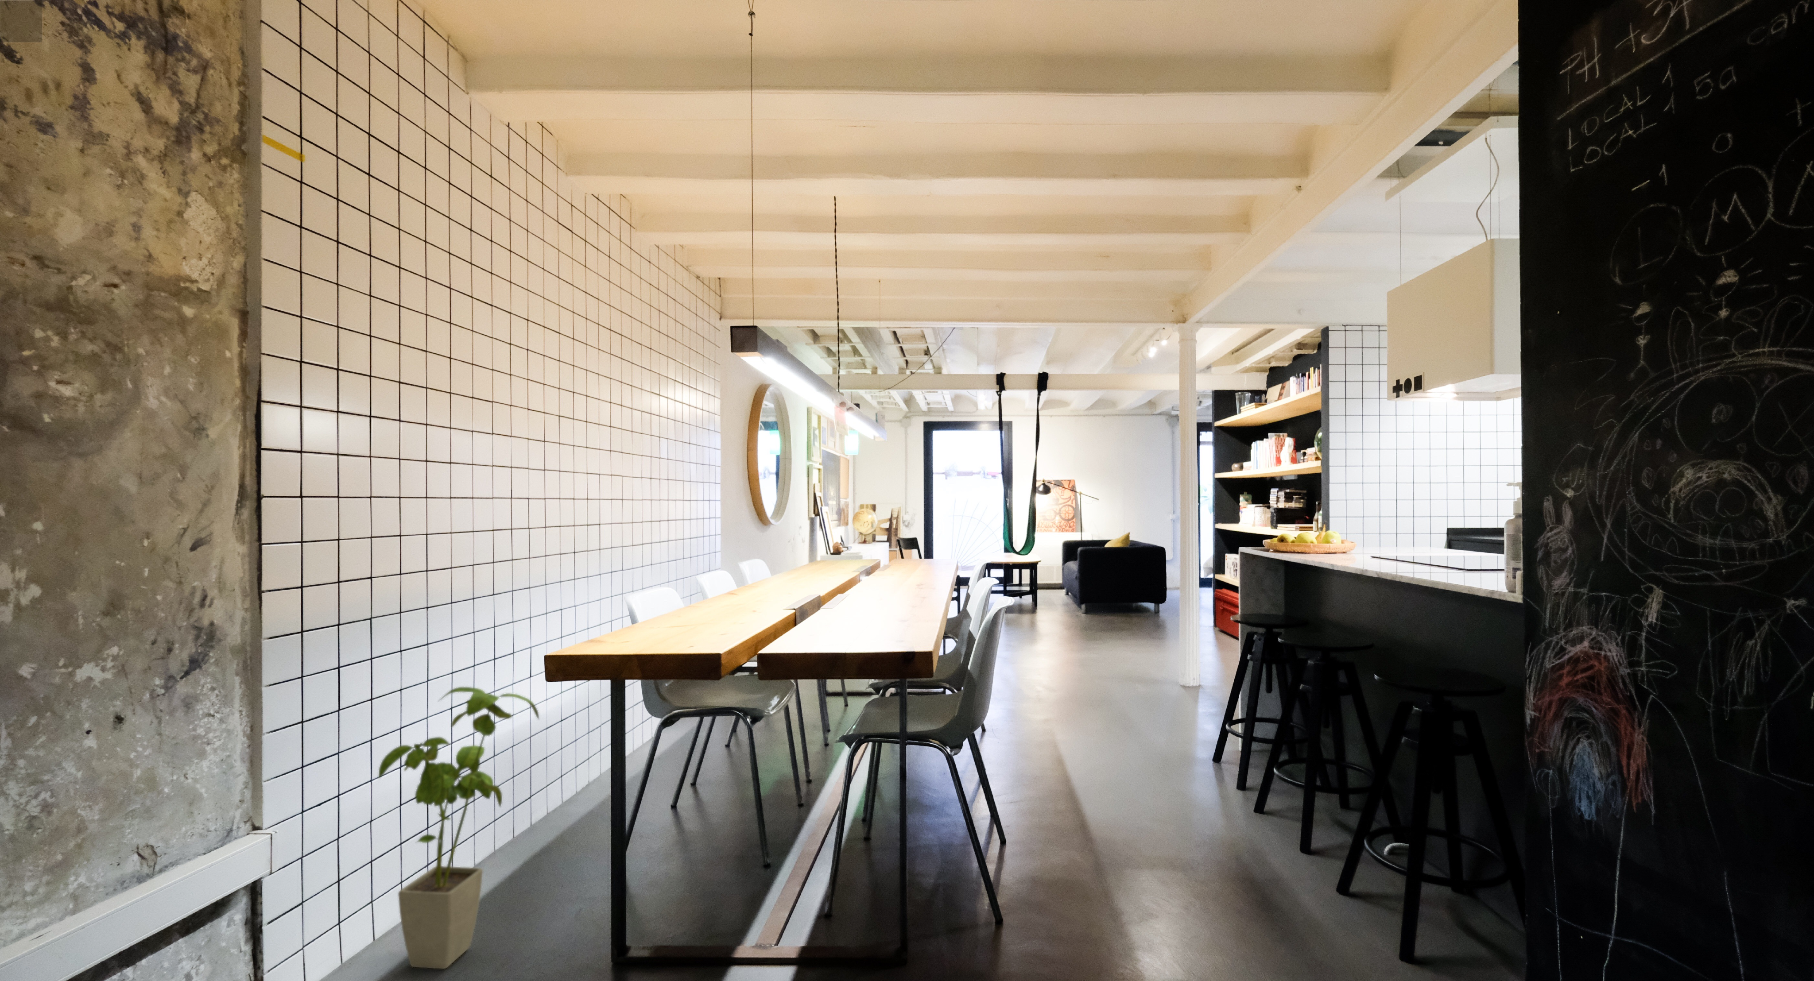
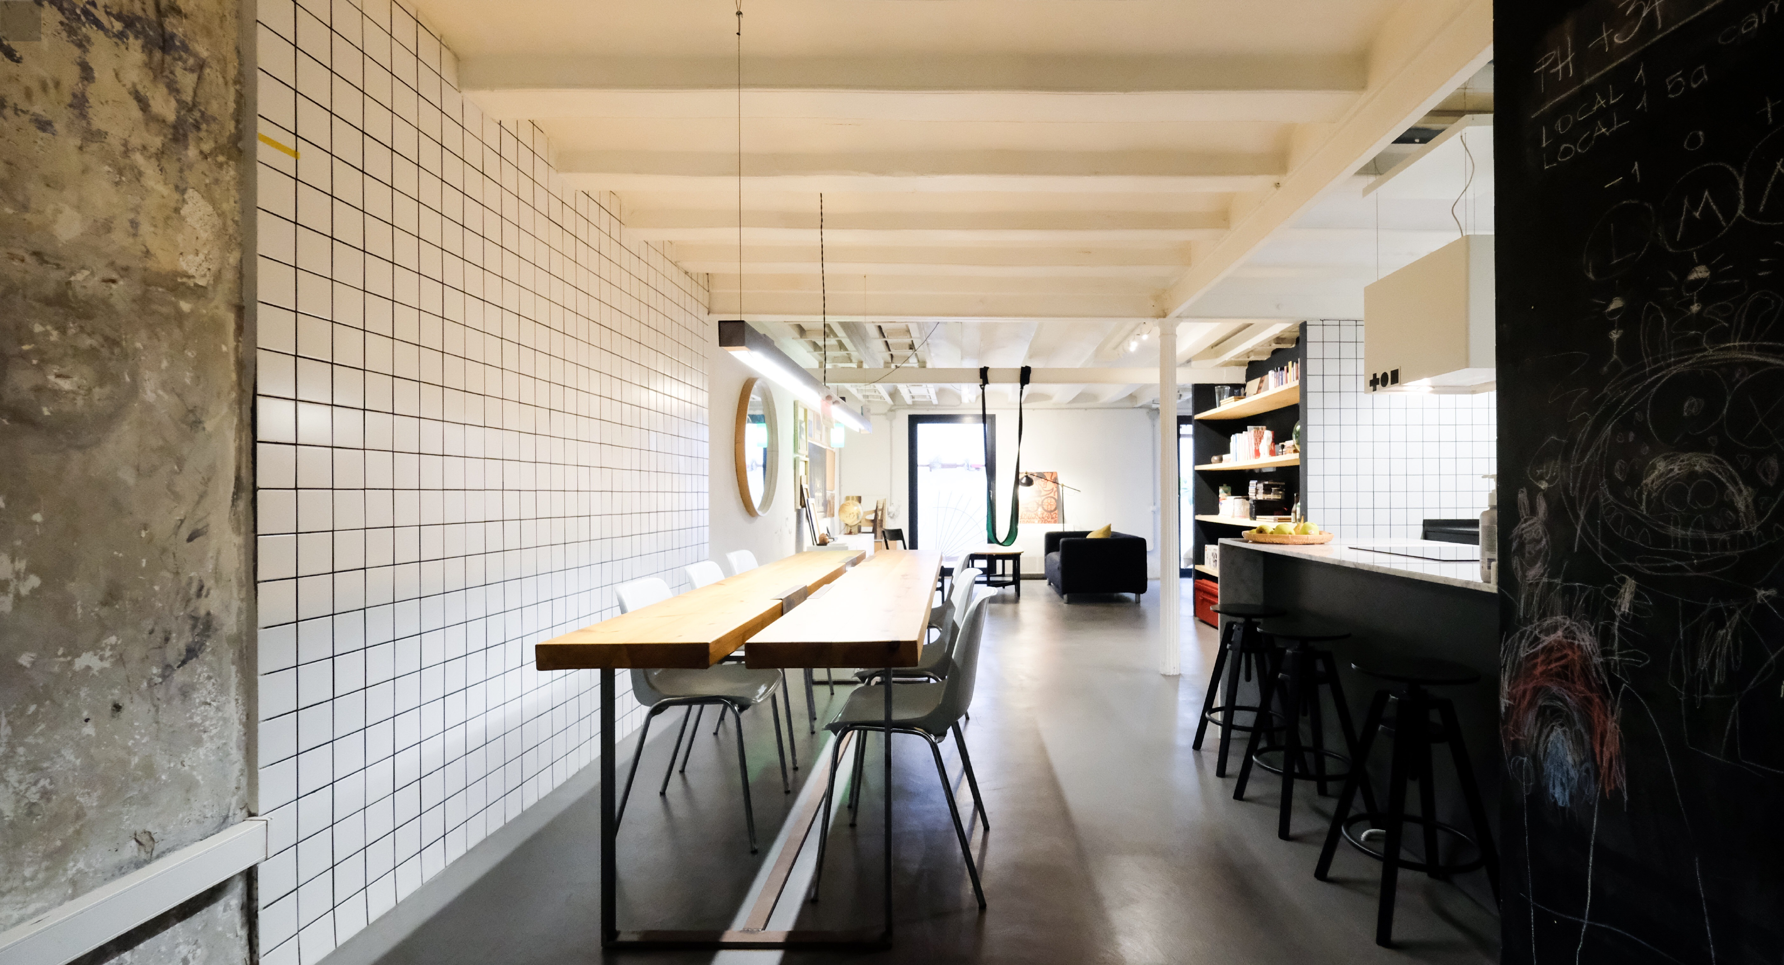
- house plant [378,686,540,969]
